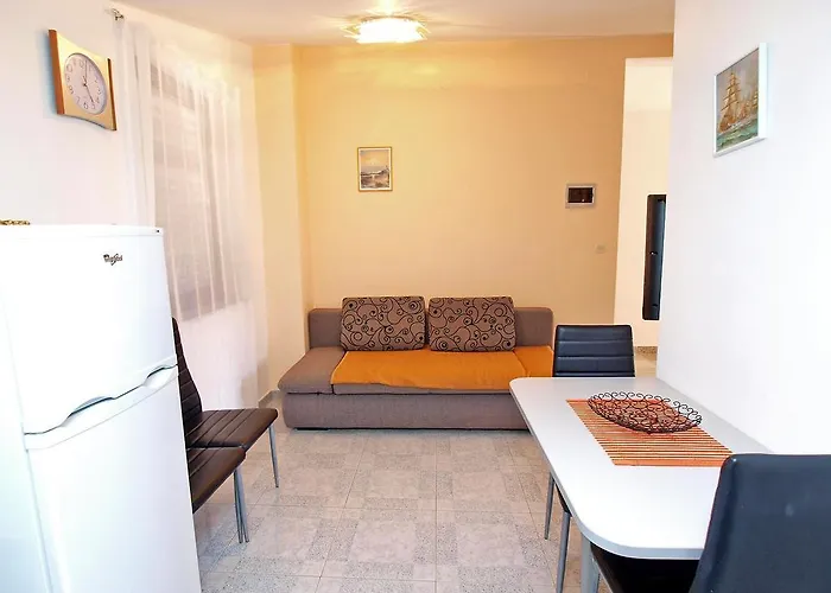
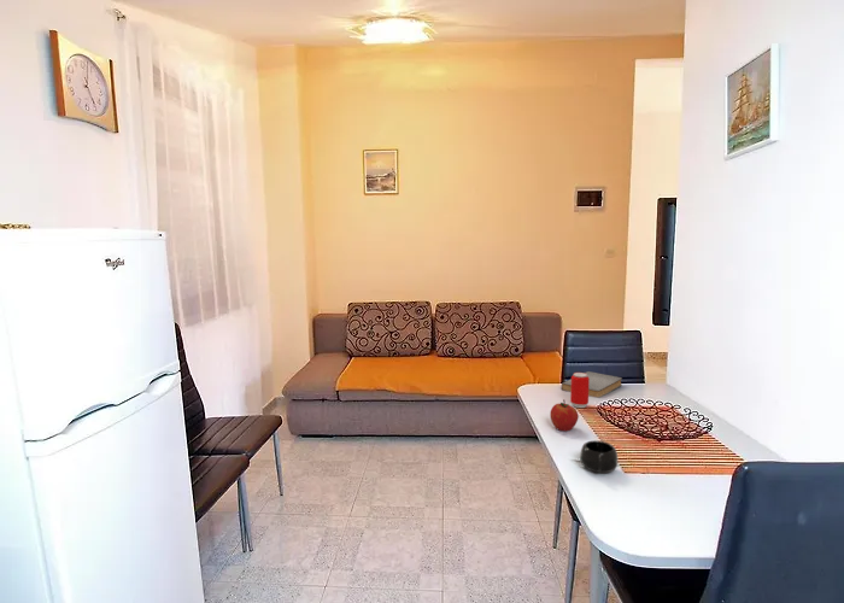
+ mug [579,439,619,474]
+ beverage can [569,371,590,409]
+ apple [549,399,580,433]
+ book [561,370,623,398]
